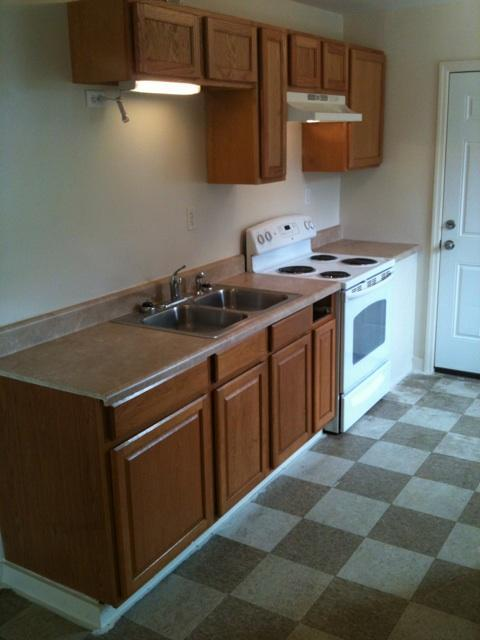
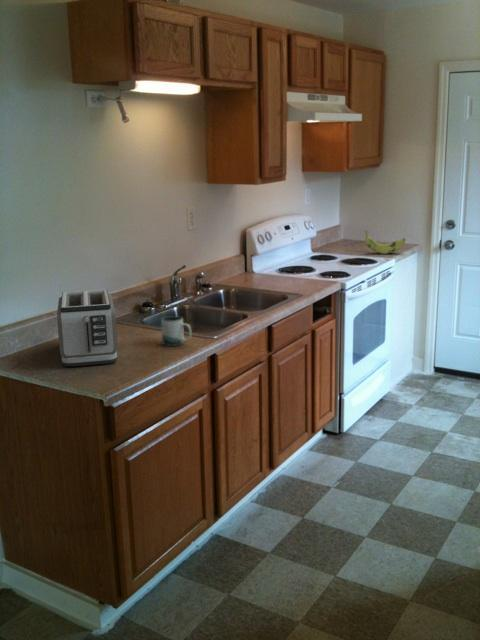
+ banana [364,229,406,255]
+ mug [160,315,192,347]
+ toaster [56,288,118,368]
